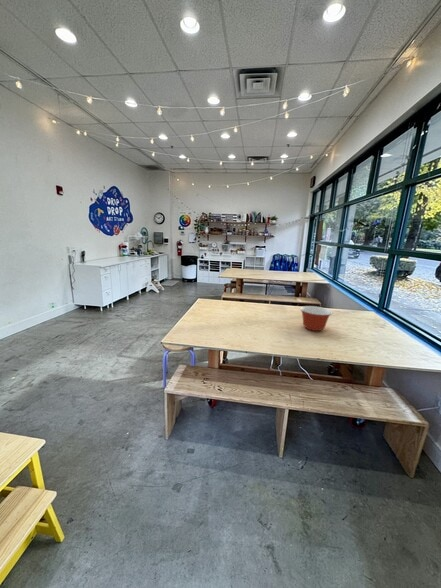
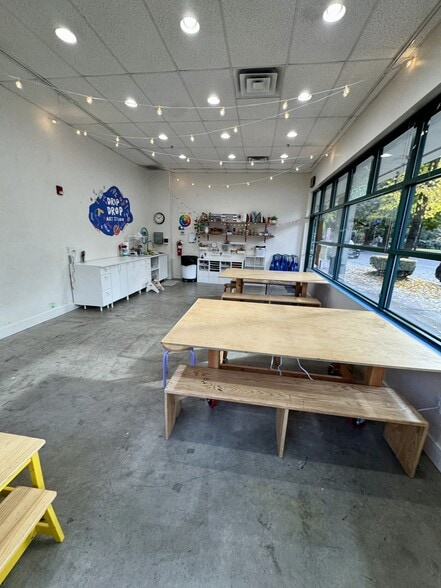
- mixing bowl [299,305,333,332]
